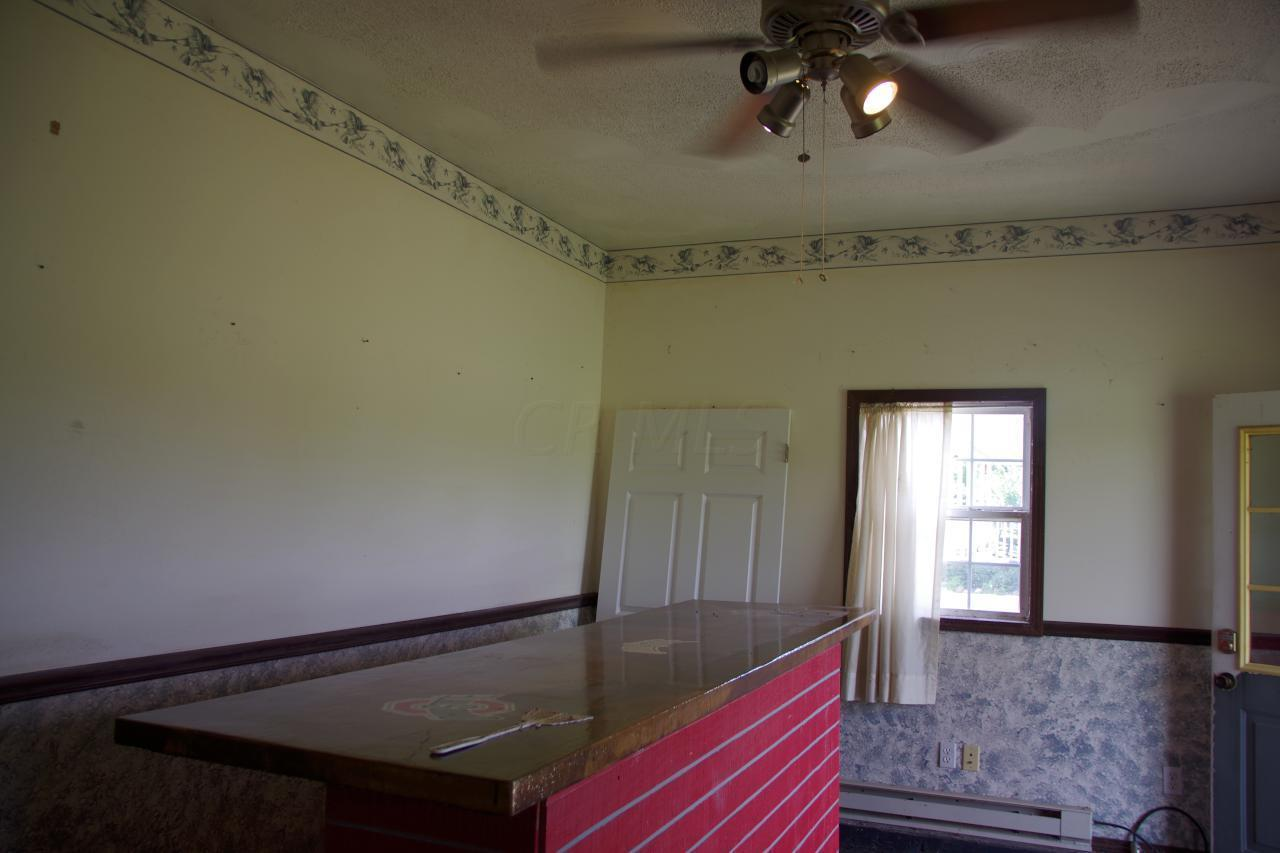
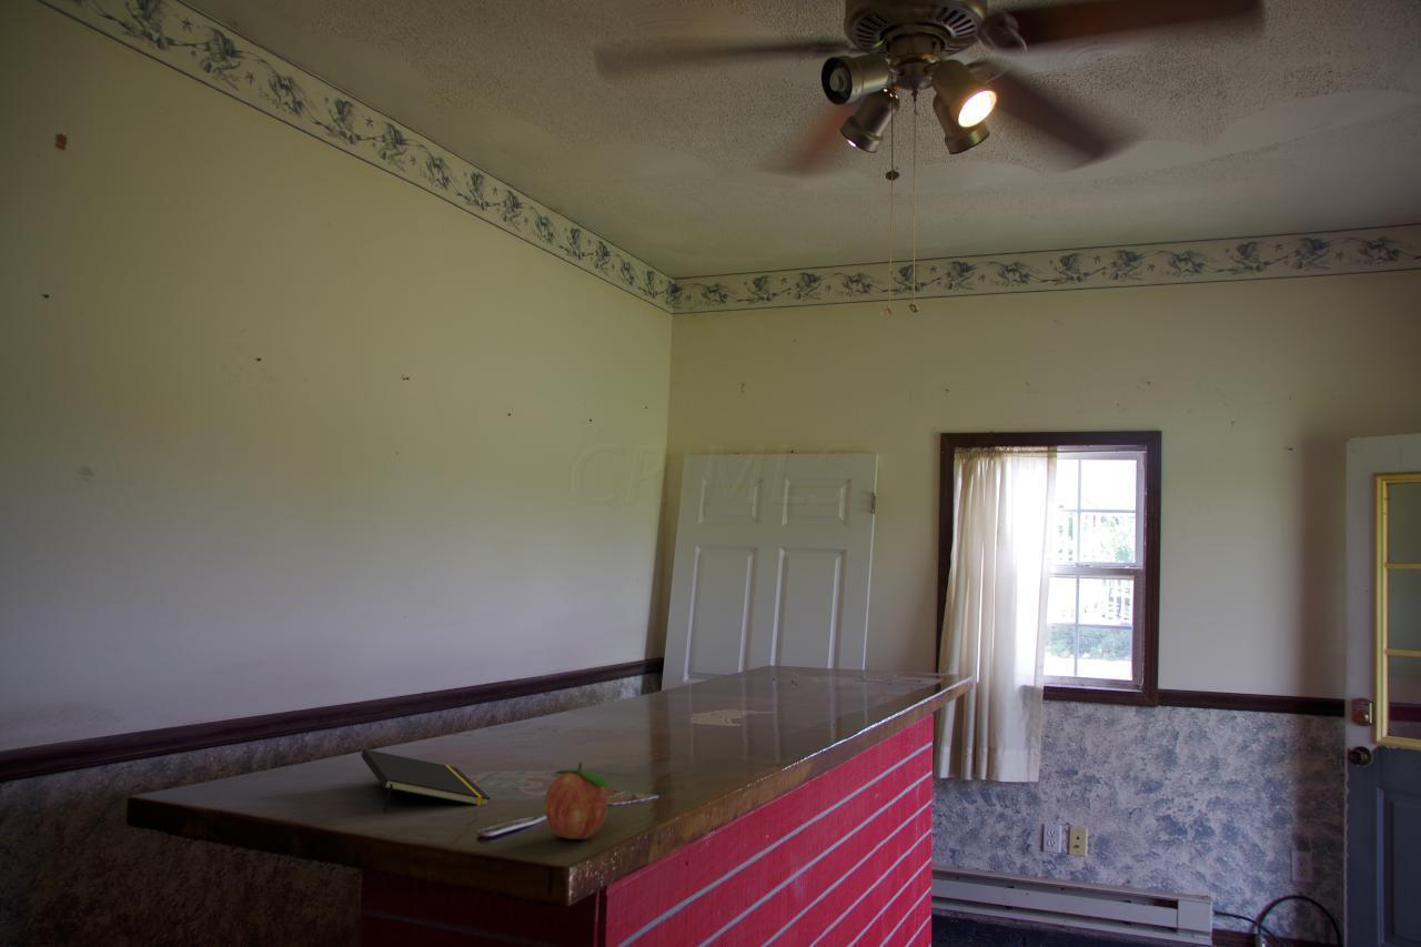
+ fruit [544,762,611,840]
+ notepad [361,748,492,813]
